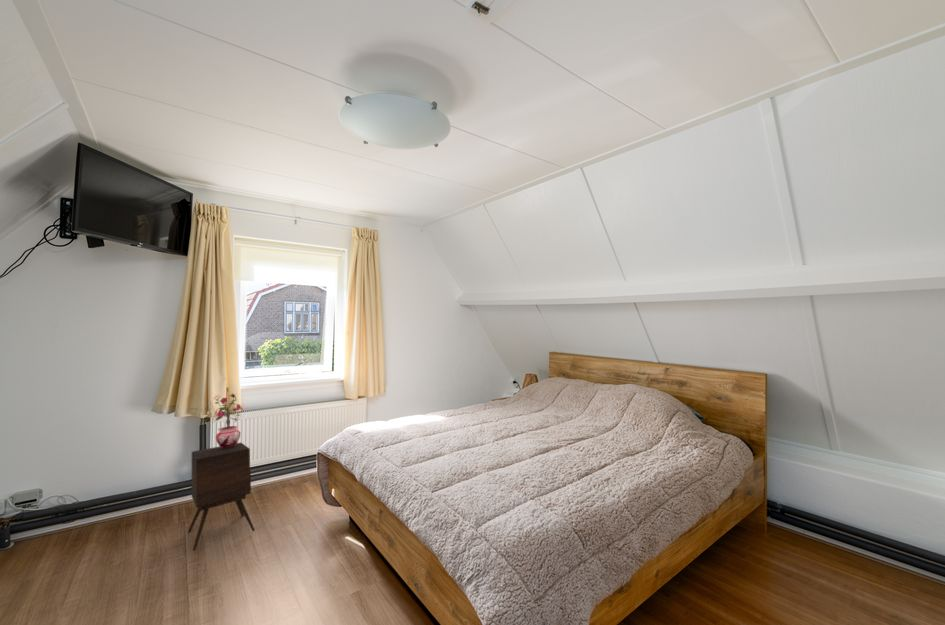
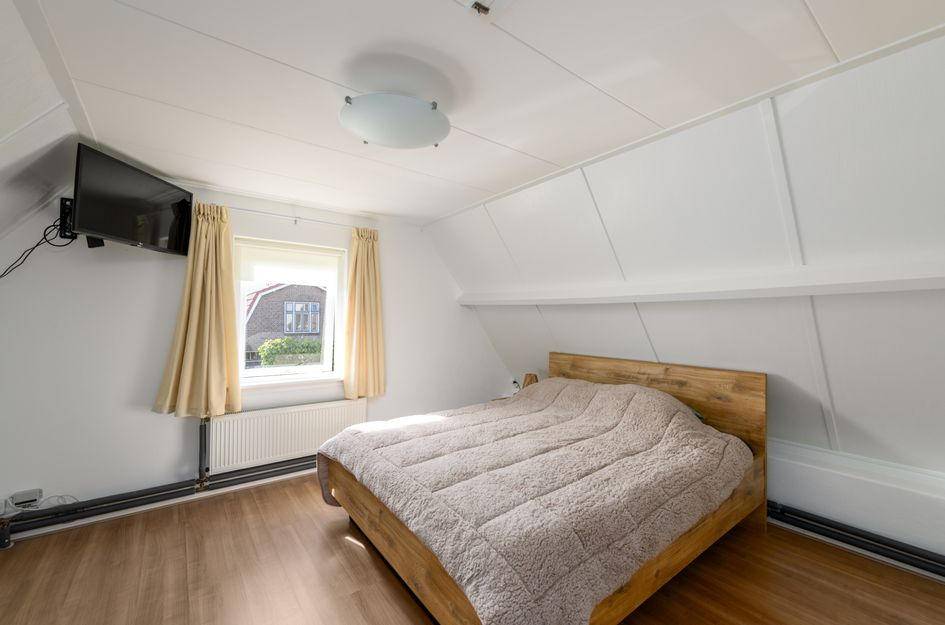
- side table [187,442,256,552]
- potted plant [212,393,244,449]
